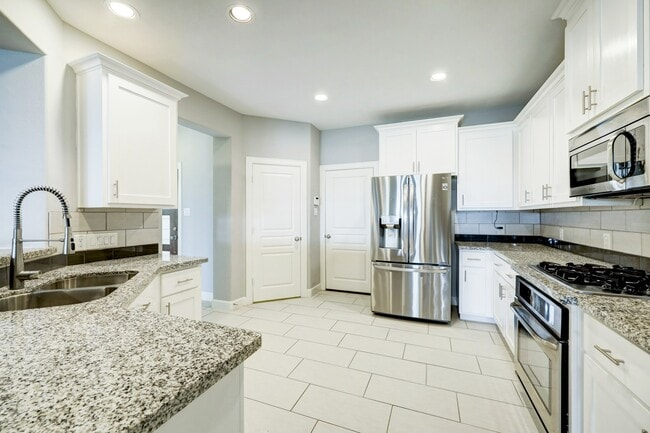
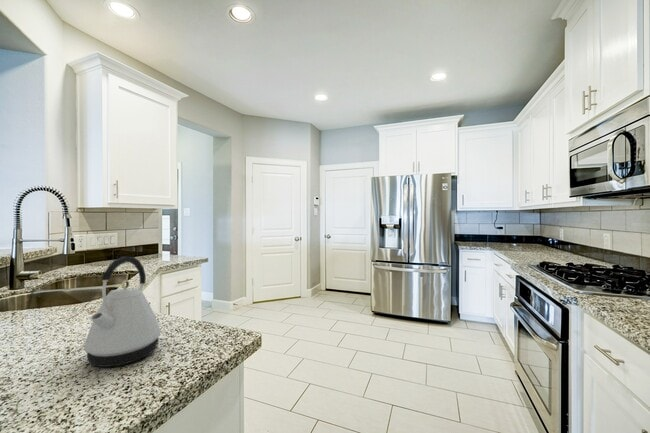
+ kettle [83,255,162,368]
